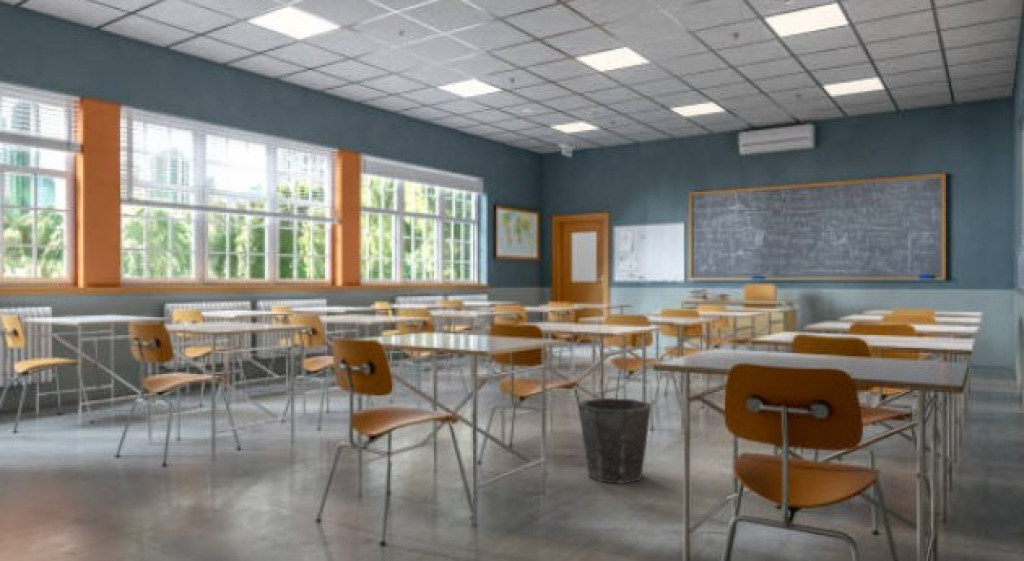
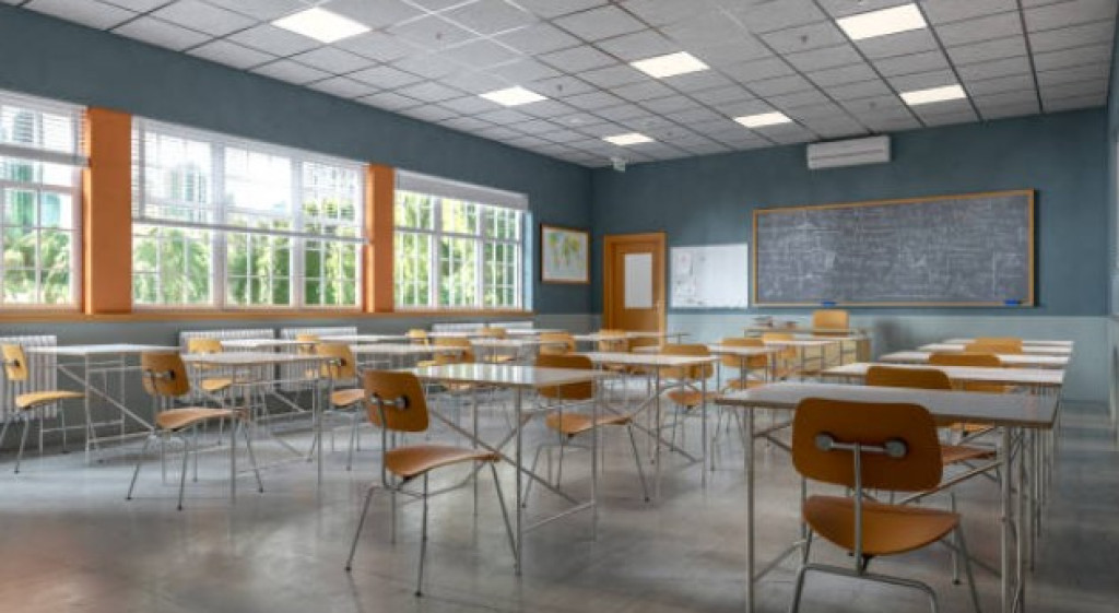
- waste bin [577,397,652,485]
